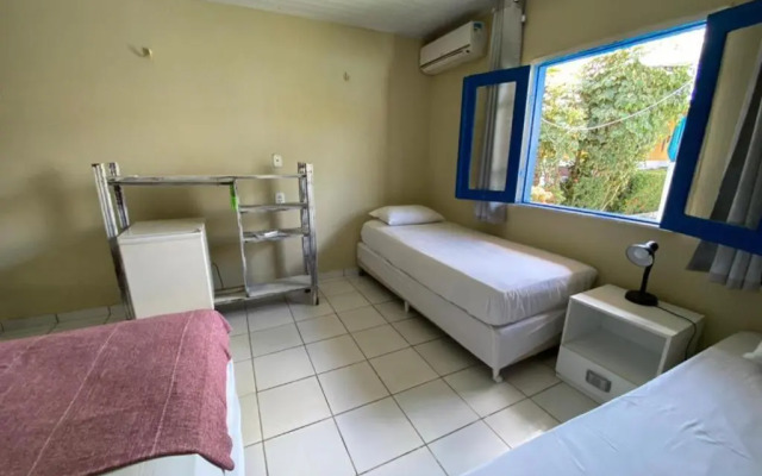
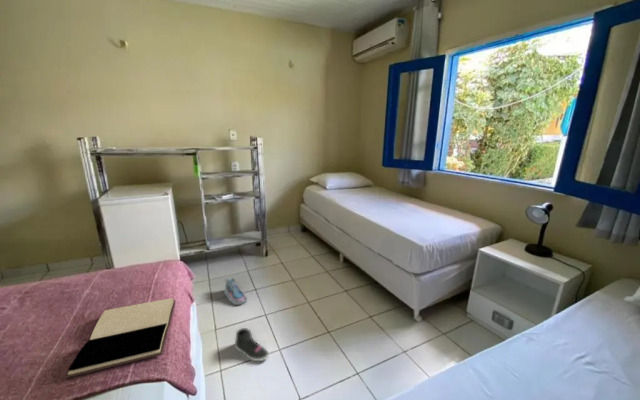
+ sneaker [234,327,271,362]
+ shoe [223,276,248,306]
+ book [64,297,177,379]
